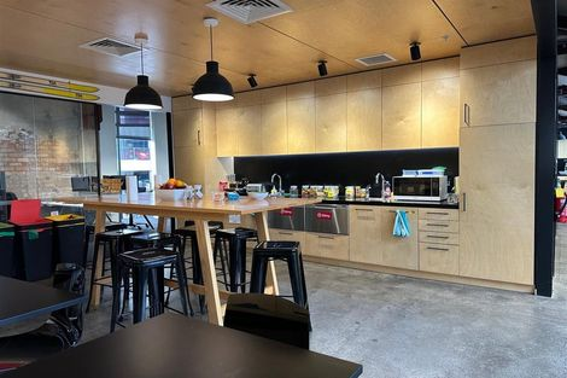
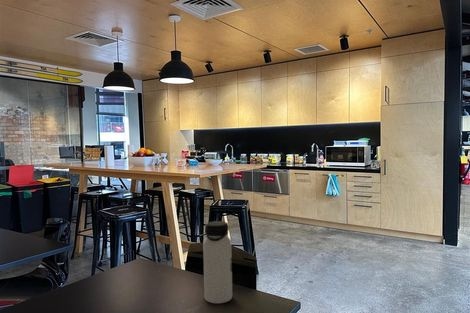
+ water bottle [202,220,233,304]
